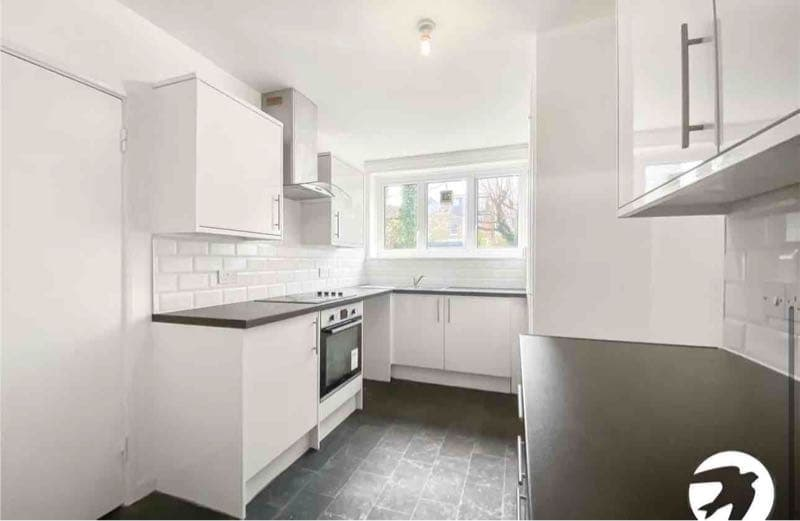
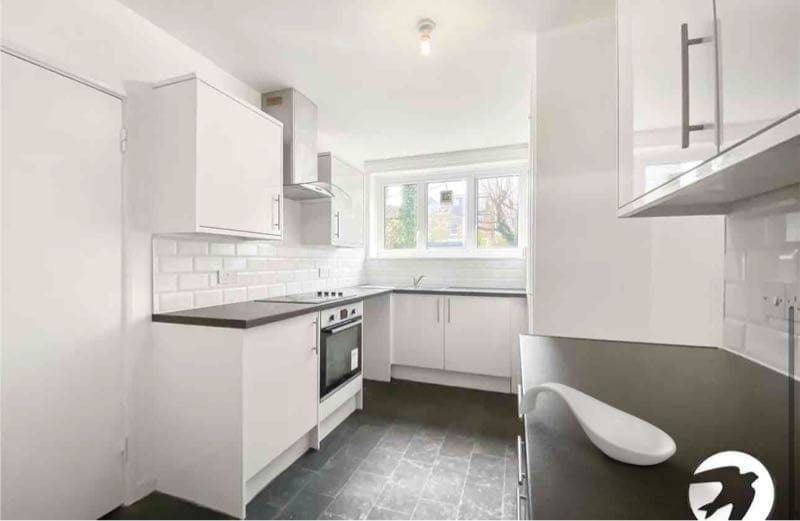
+ spoon rest [518,382,677,466]
